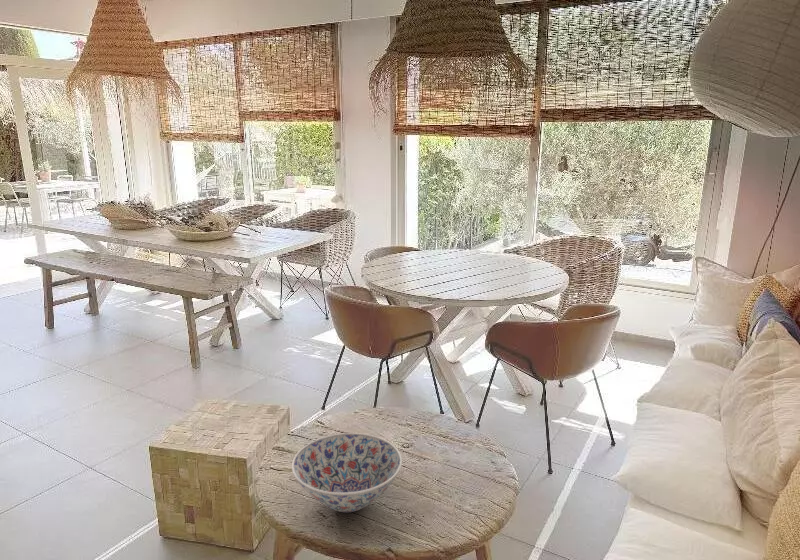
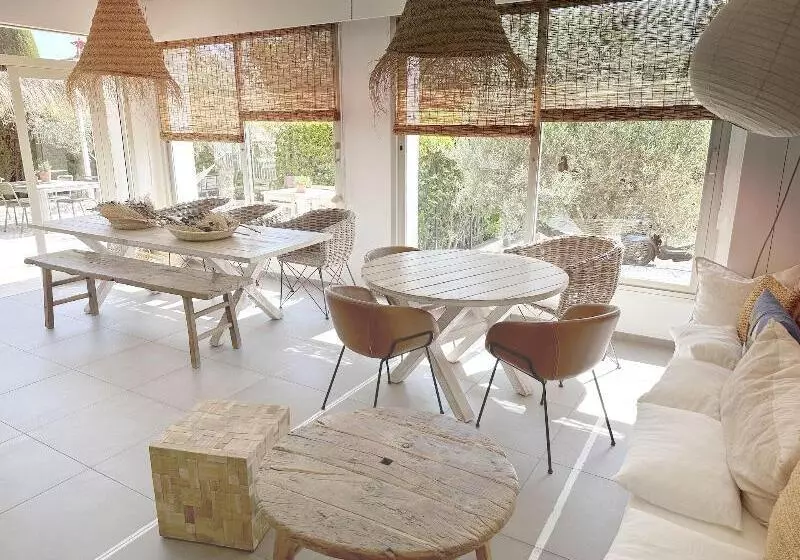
- bowl [291,432,403,514]
